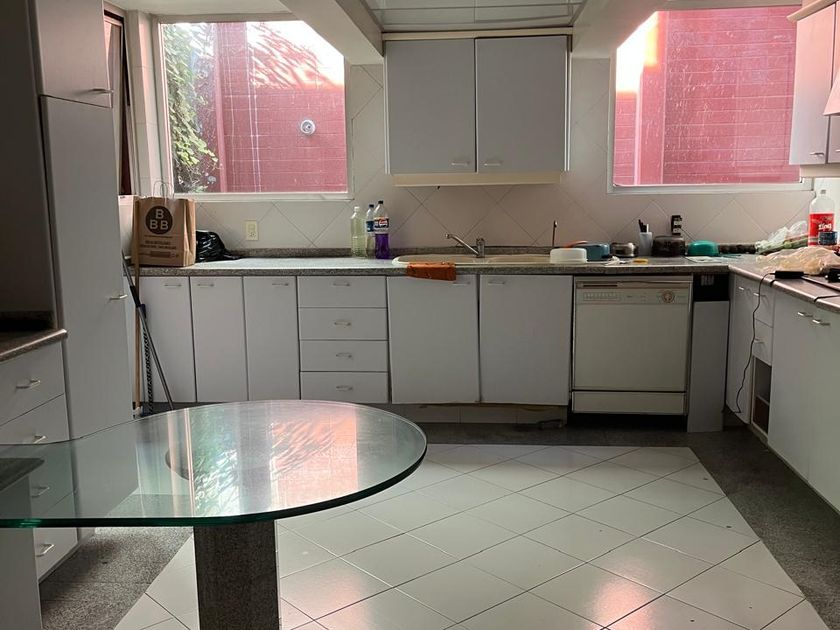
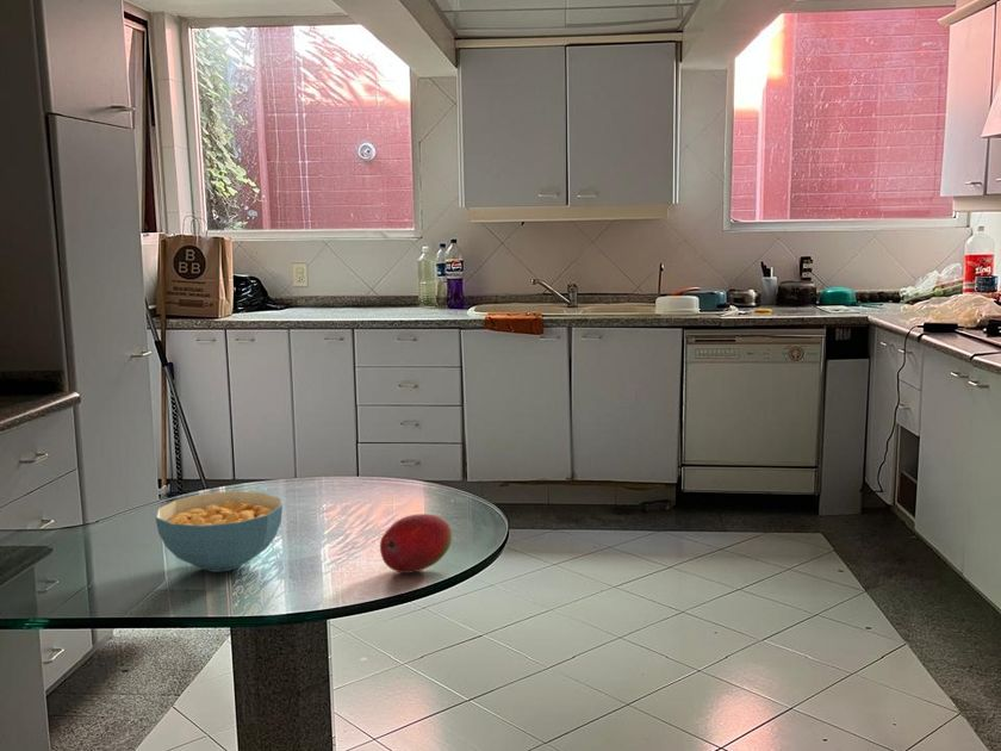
+ fruit [379,513,453,575]
+ cereal bowl [154,490,284,573]
